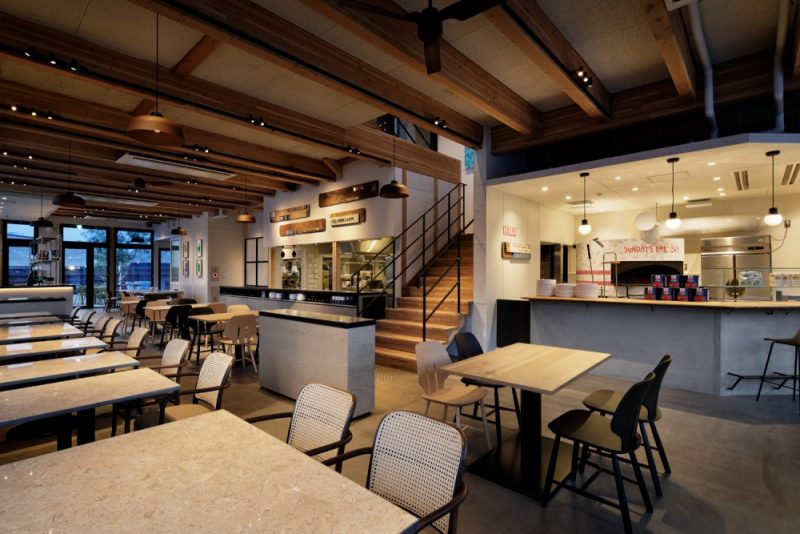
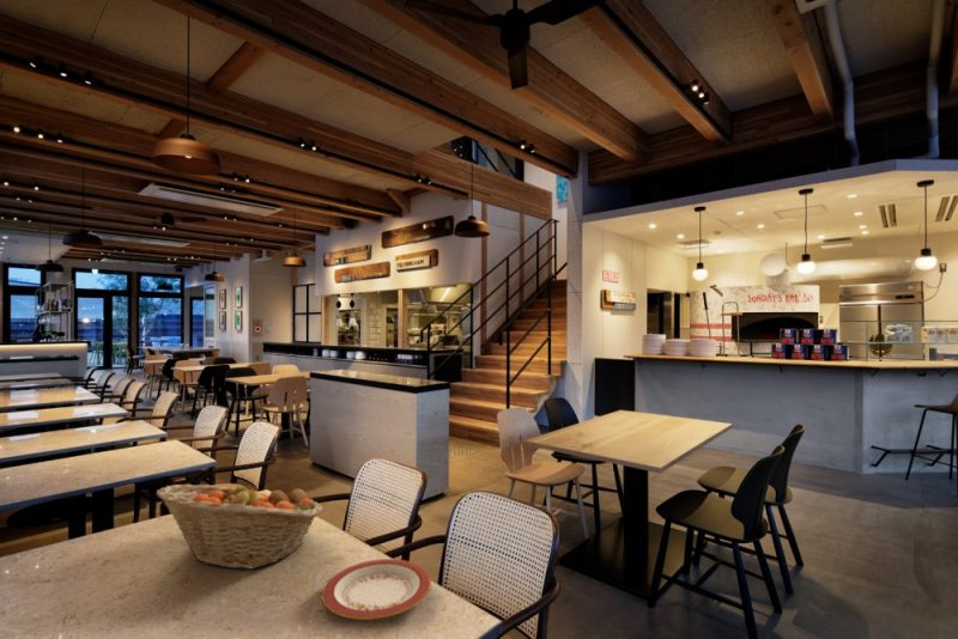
+ fruit basket [156,479,323,570]
+ plate [321,558,432,621]
